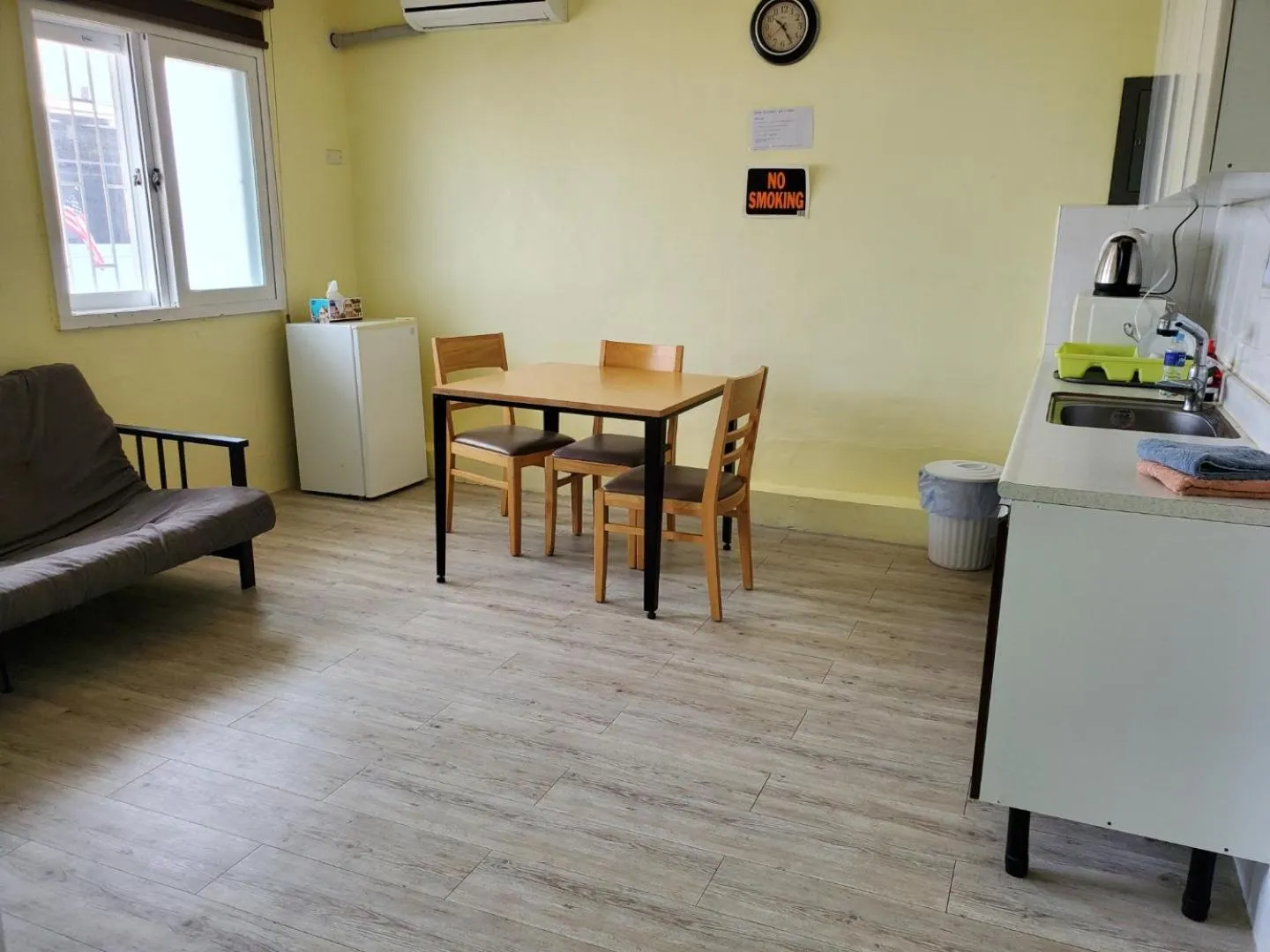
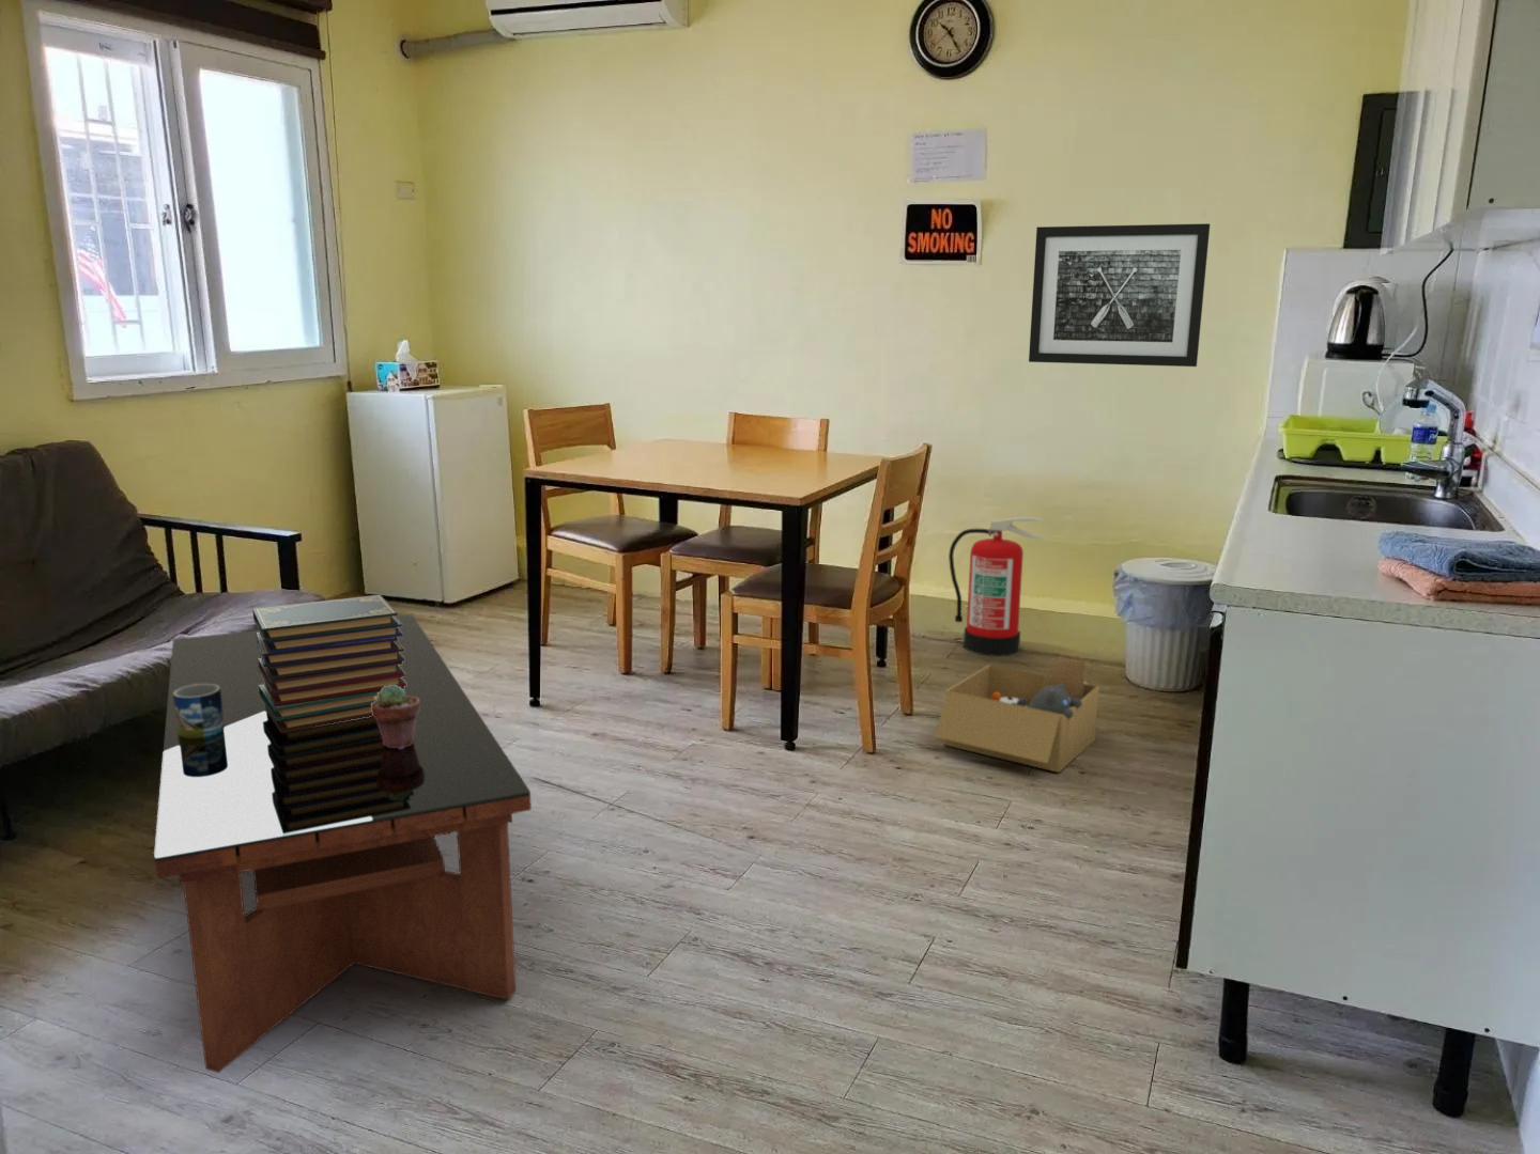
+ fire extinguisher [947,516,1049,657]
+ potted succulent [371,685,421,749]
+ mug [173,684,224,738]
+ wall art [1028,222,1210,367]
+ cardboard box [934,655,1101,773]
+ coffee table [153,613,532,1074]
+ book stack [251,594,406,732]
